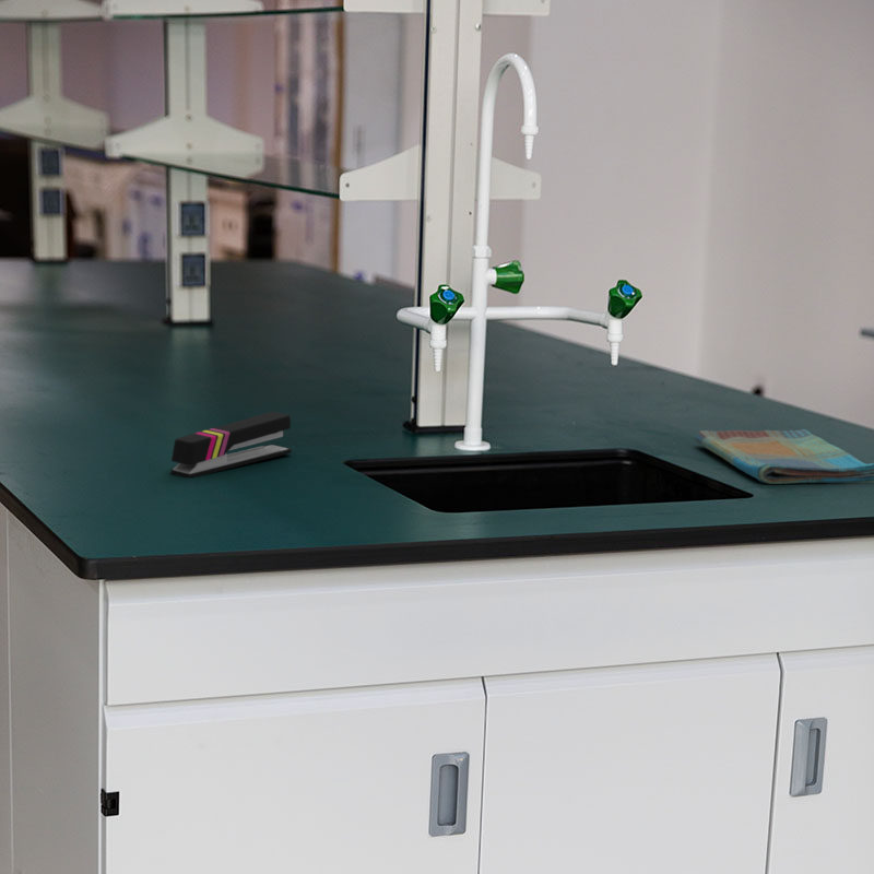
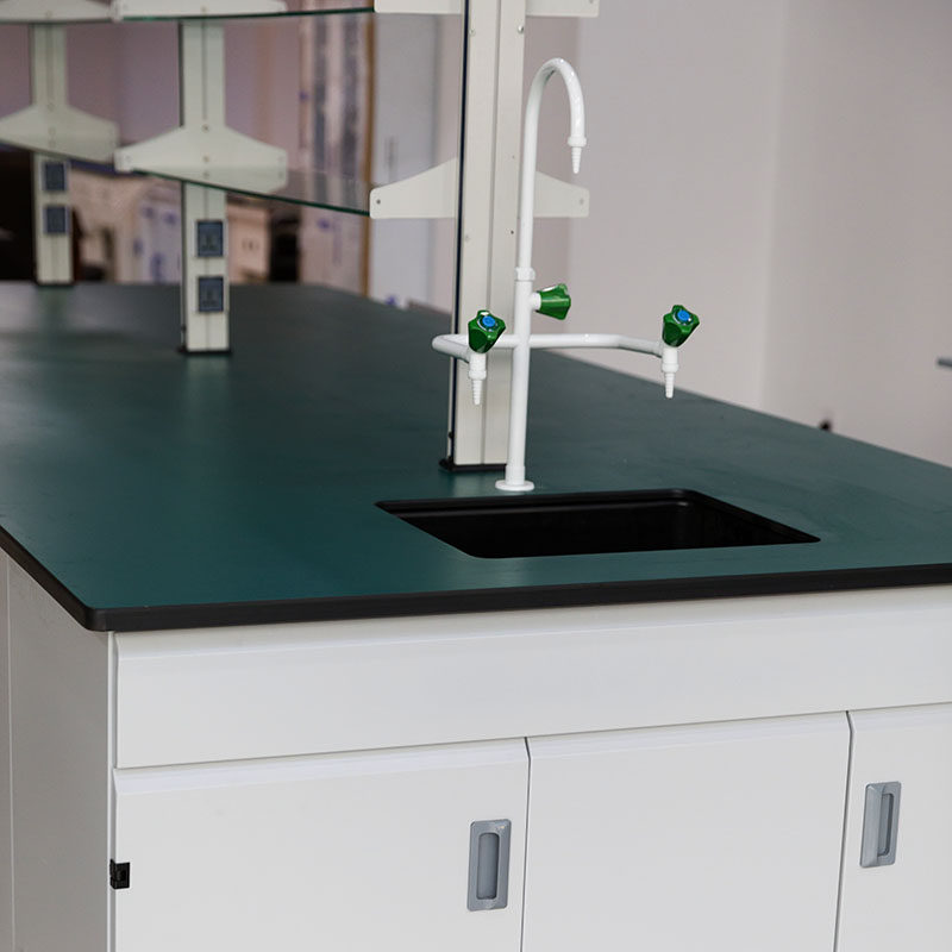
- dish towel [694,428,874,485]
- stapler [170,411,293,479]
